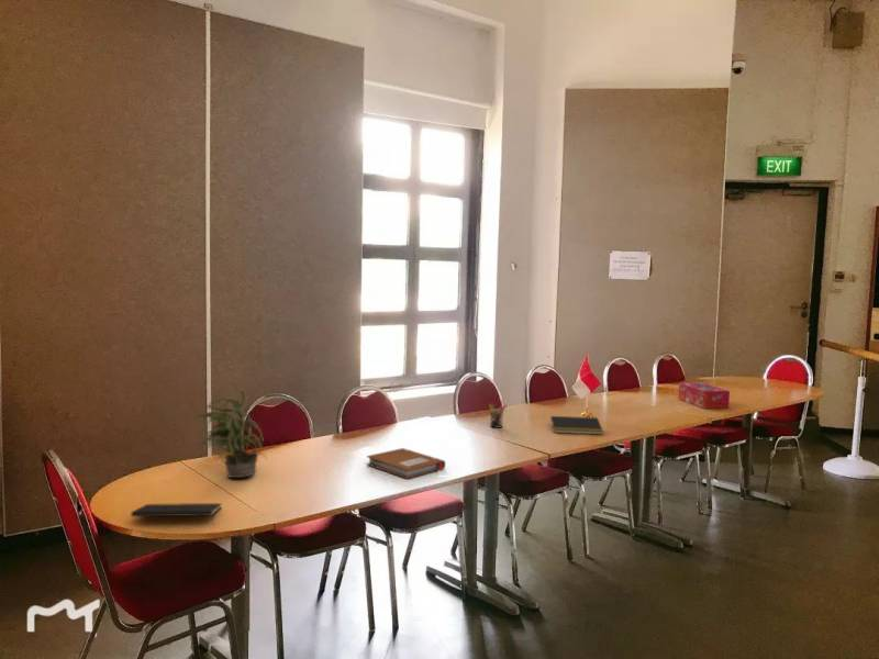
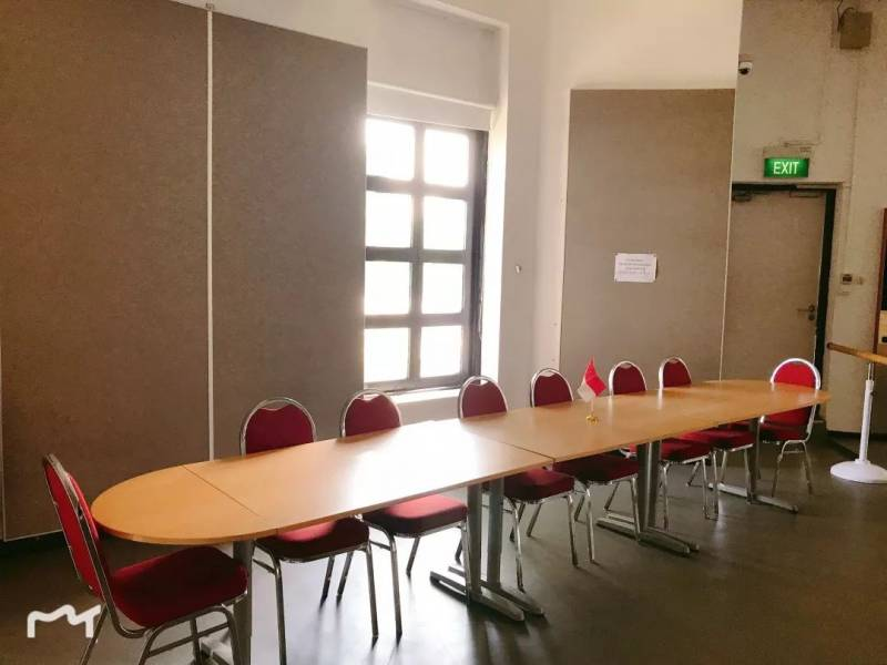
- notepad [548,415,604,436]
- pen holder [488,400,508,429]
- potted plant [191,382,274,479]
- notepad [130,502,223,525]
- notebook [366,447,446,480]
- tissue box [677,381,731,410]
